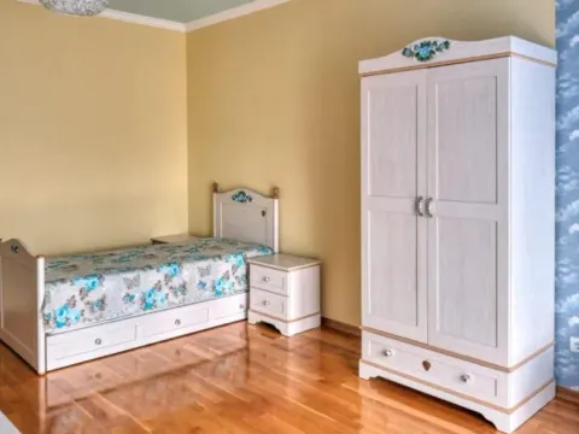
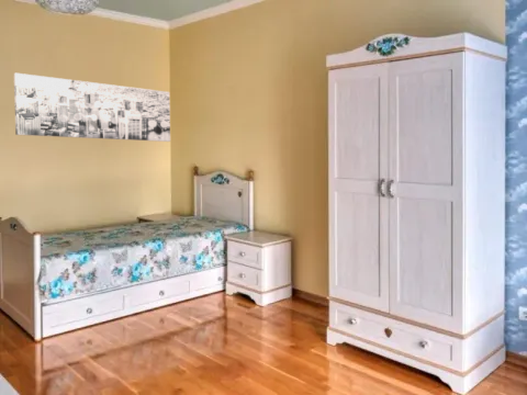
+ wall art [13,72,171,143]
